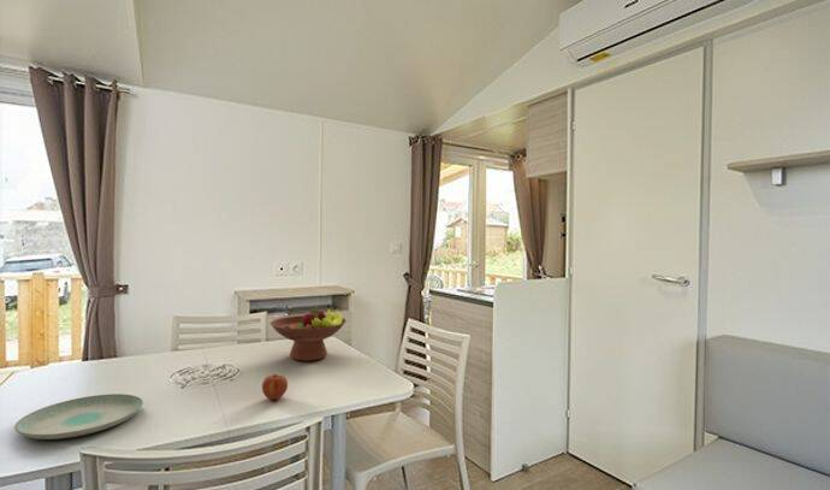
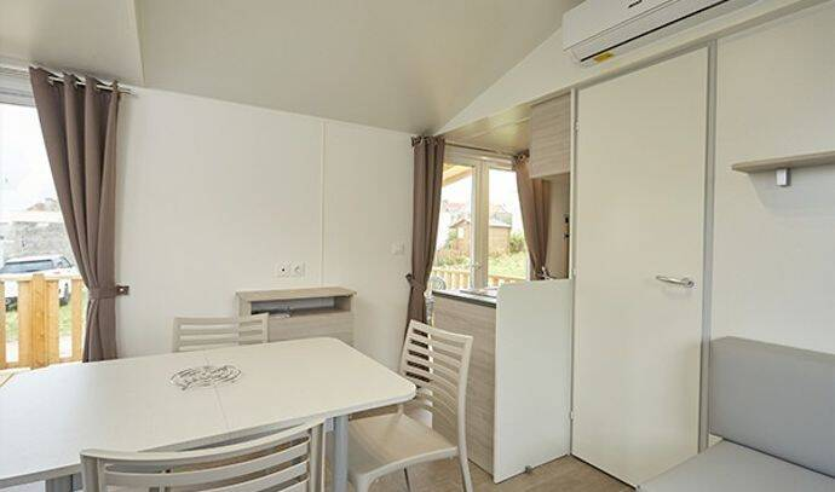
- plate [13,392,144,441]
- fruit bowl [269,303,348,362]
- apple [261,373,289,401]
